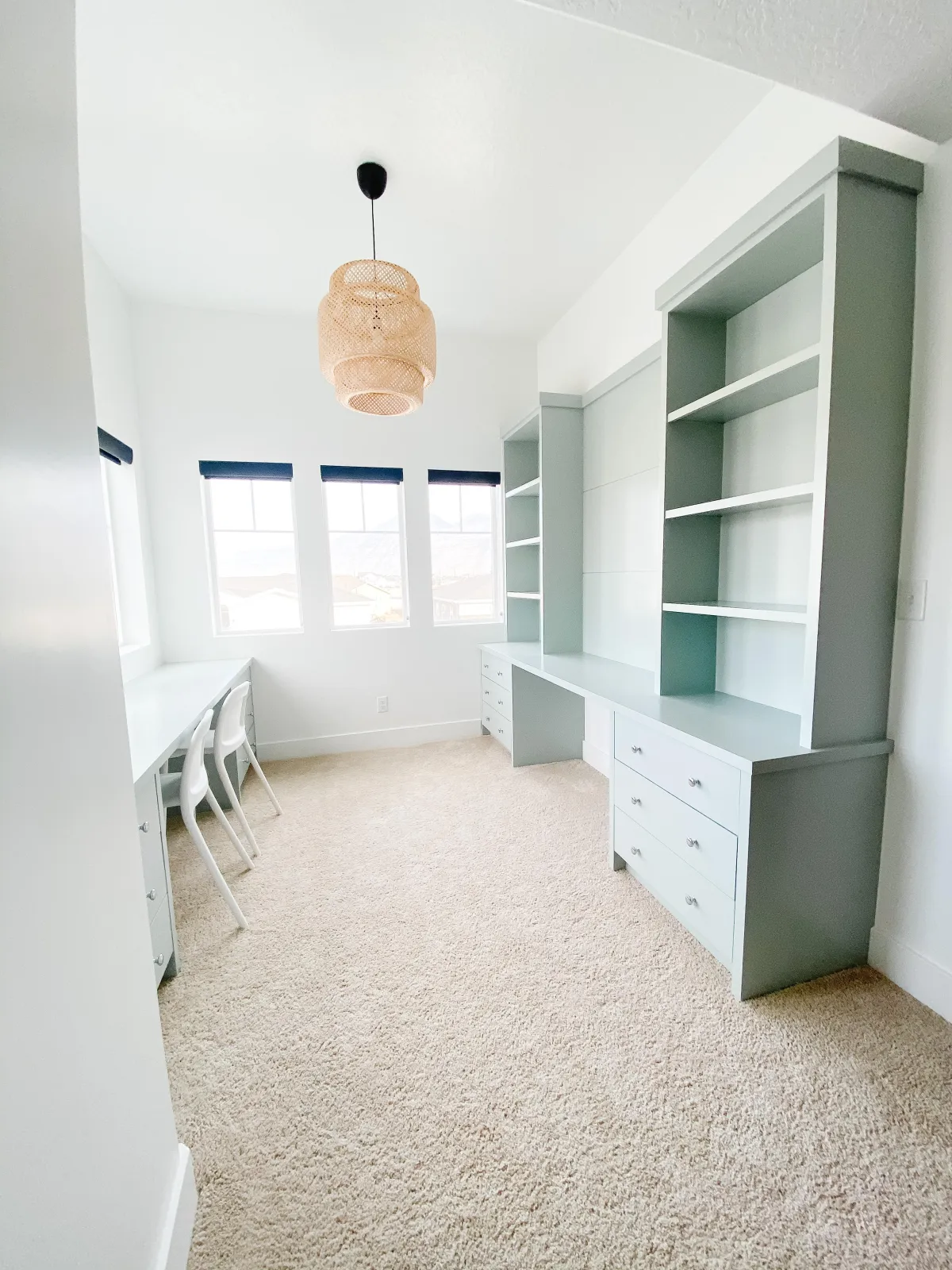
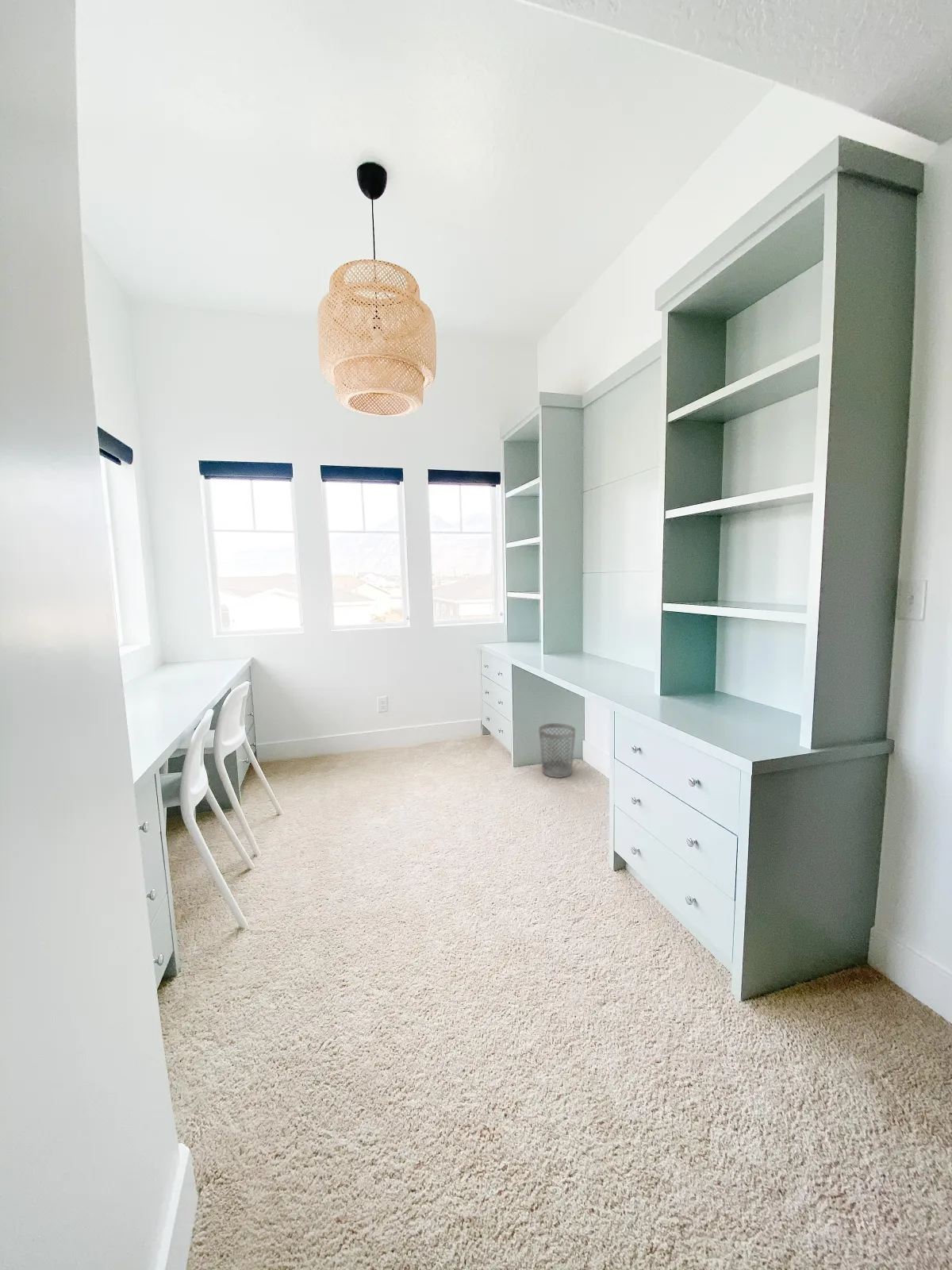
+ wastebasket [538,722,577,779]
